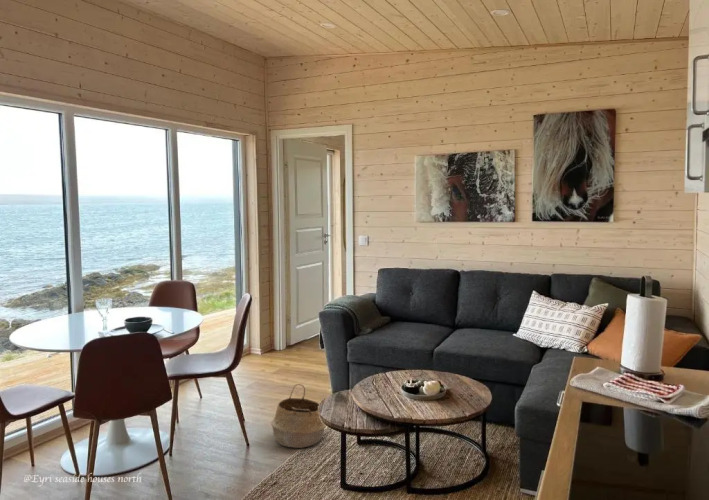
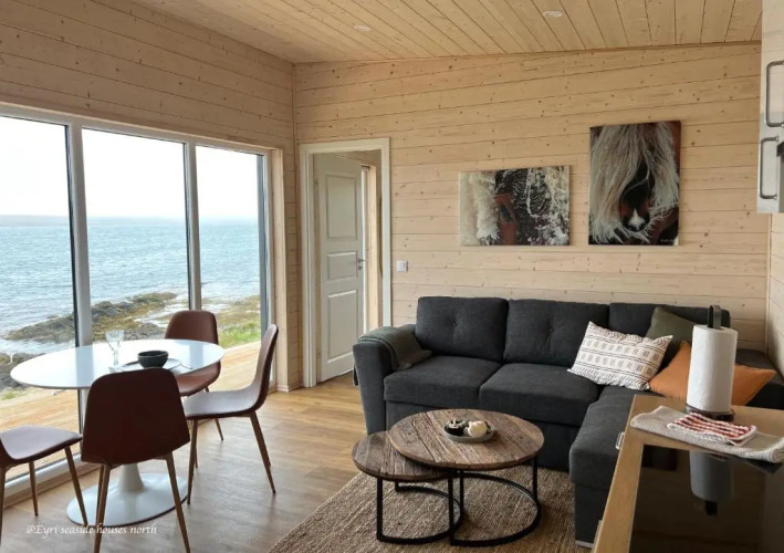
- woven basket [270,383,326,449]
